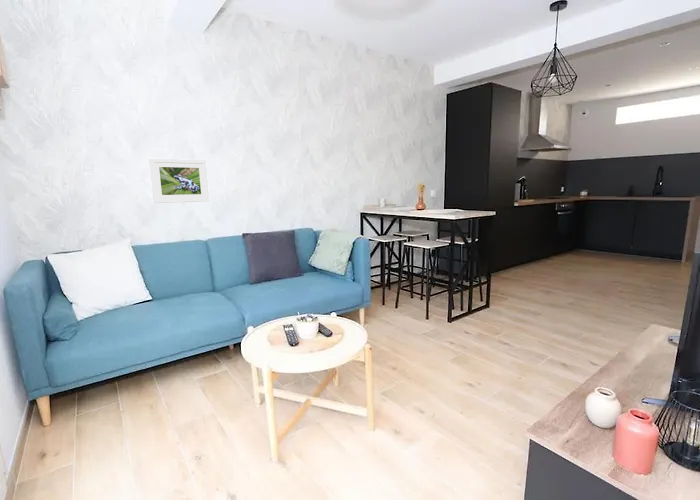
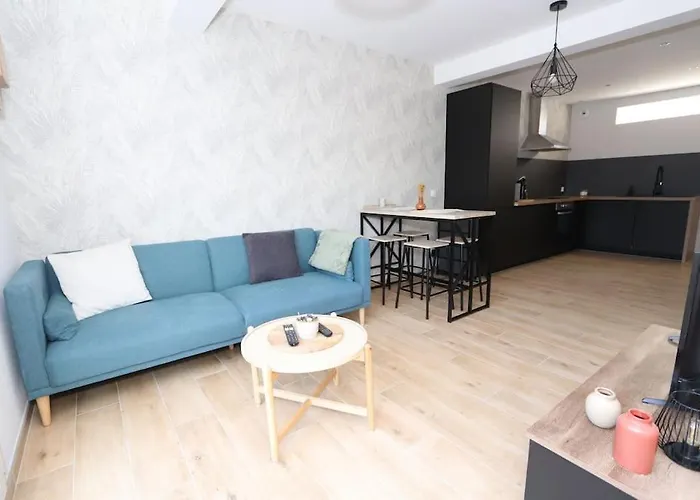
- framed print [148,158,210,204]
